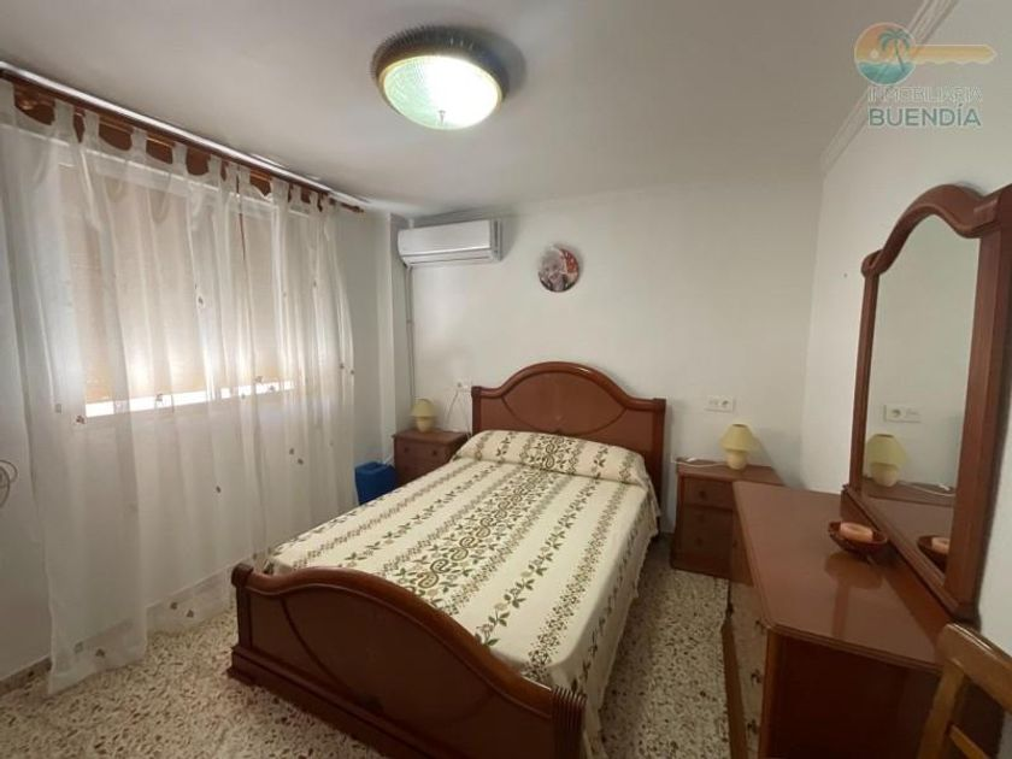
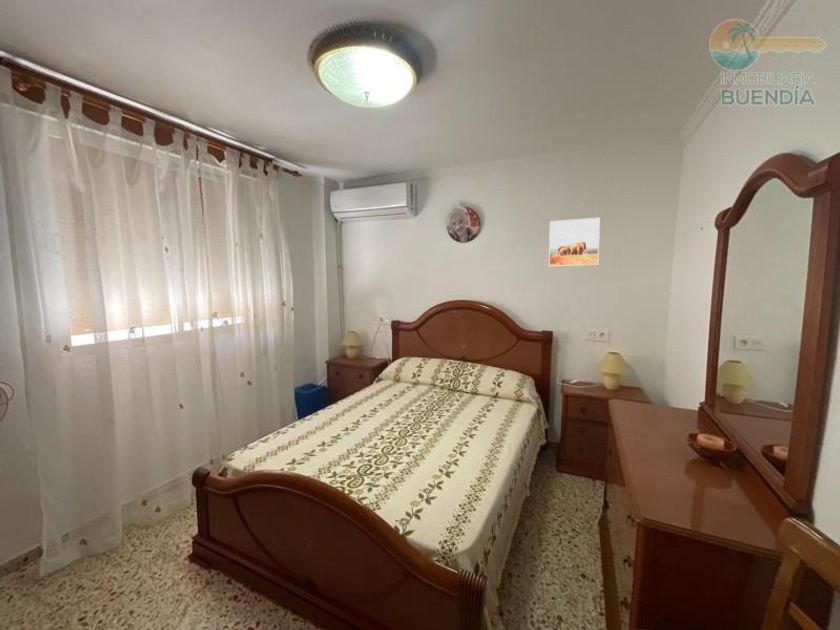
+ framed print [548,217,601,267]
